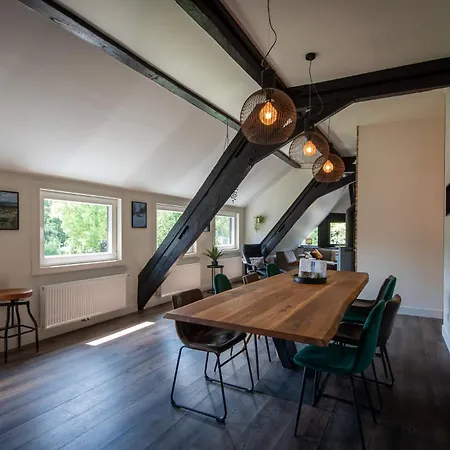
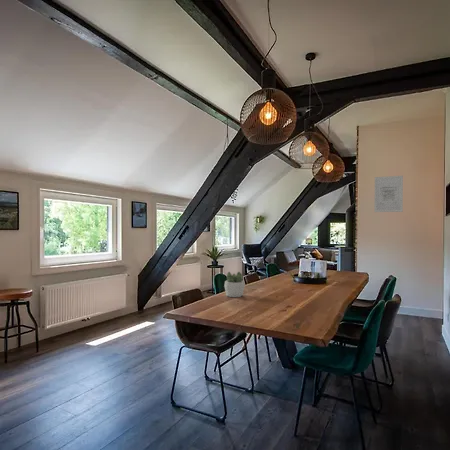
+ wall art [373,175,404,213]
+ succulent plant [223,271,246,298]
